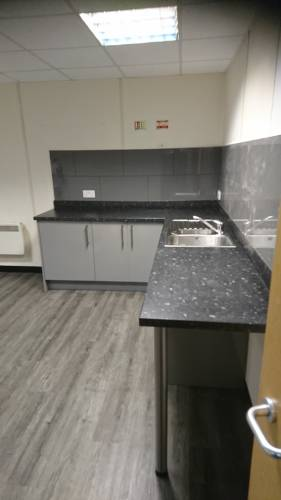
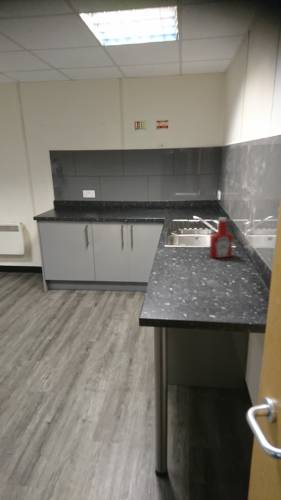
+ soap bottle [208,216,234,259]
